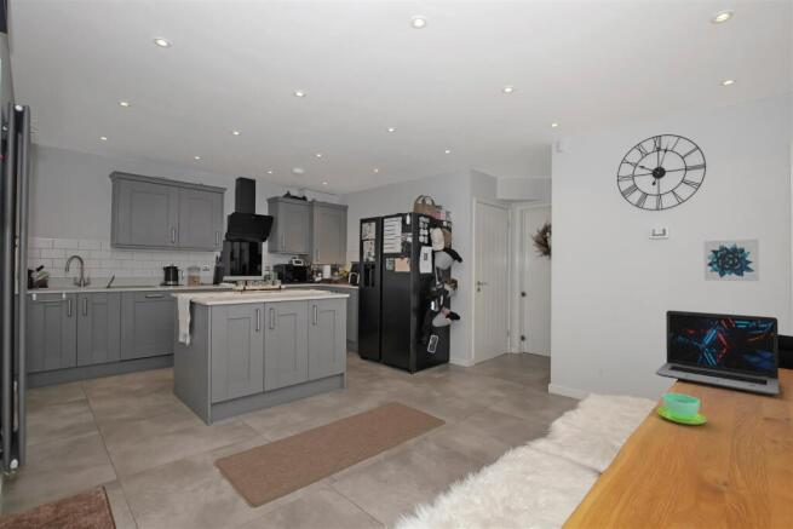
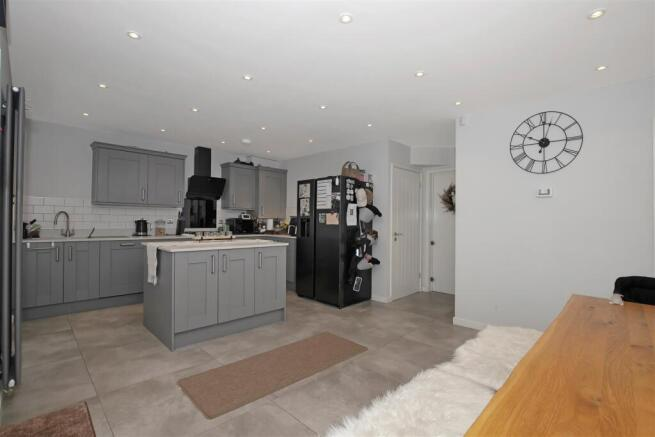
- cup [656,392,708,426]
- laptop [654,309,780,396]
- wall art [703,238,760,282]
